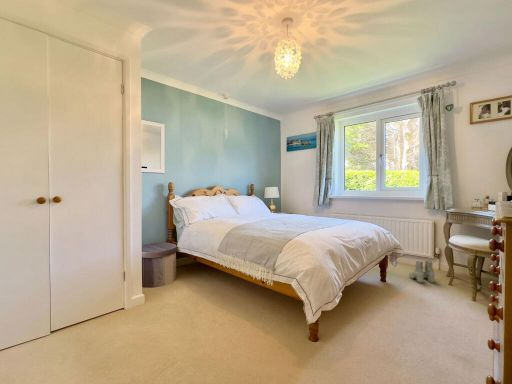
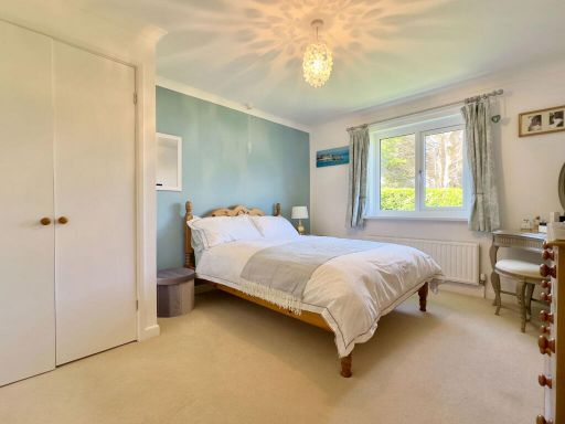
- boots [408,260,436,284]
